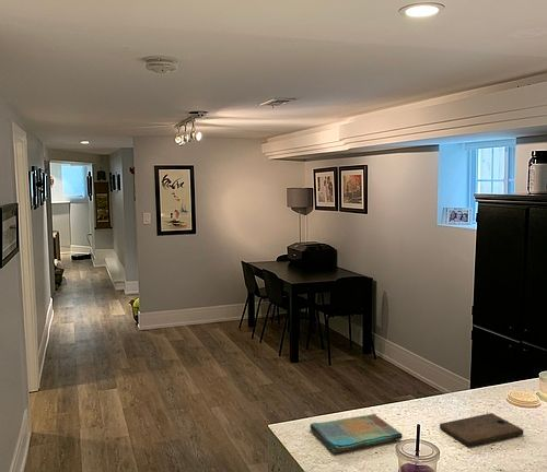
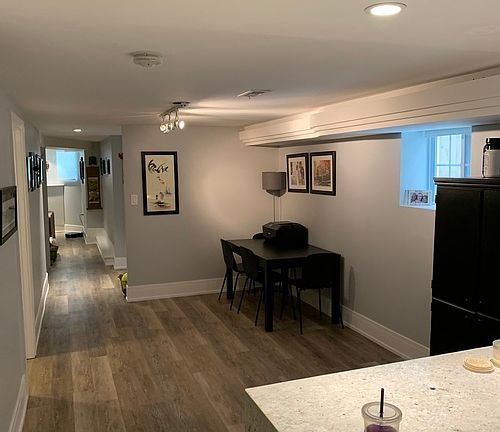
- dish towel [309,413,404,455]
- cutting board [439,412,524,447]
